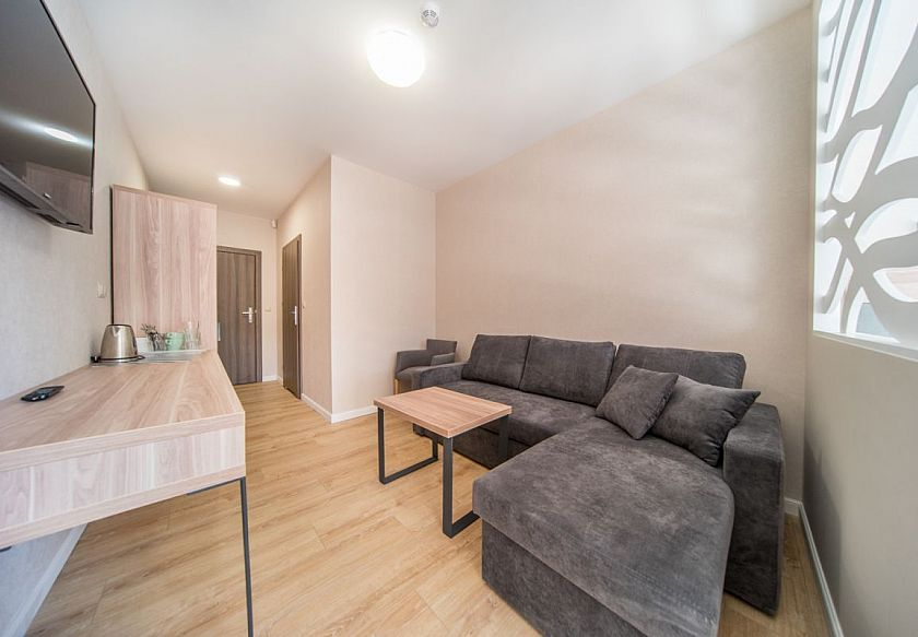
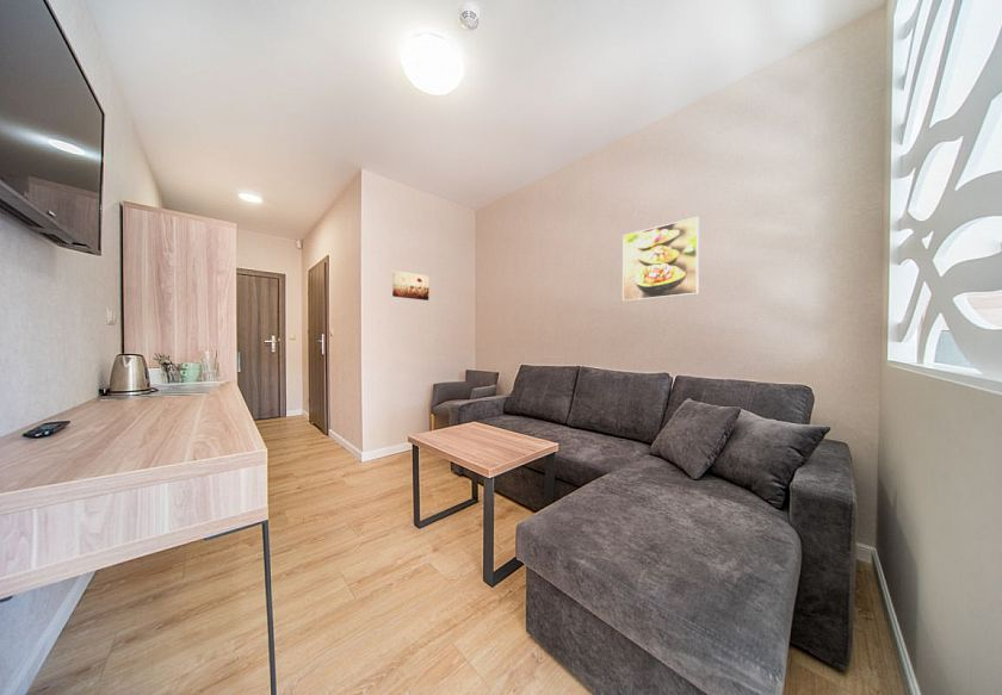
+ wall art [391,269,429,302]
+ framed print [621,216,700,303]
